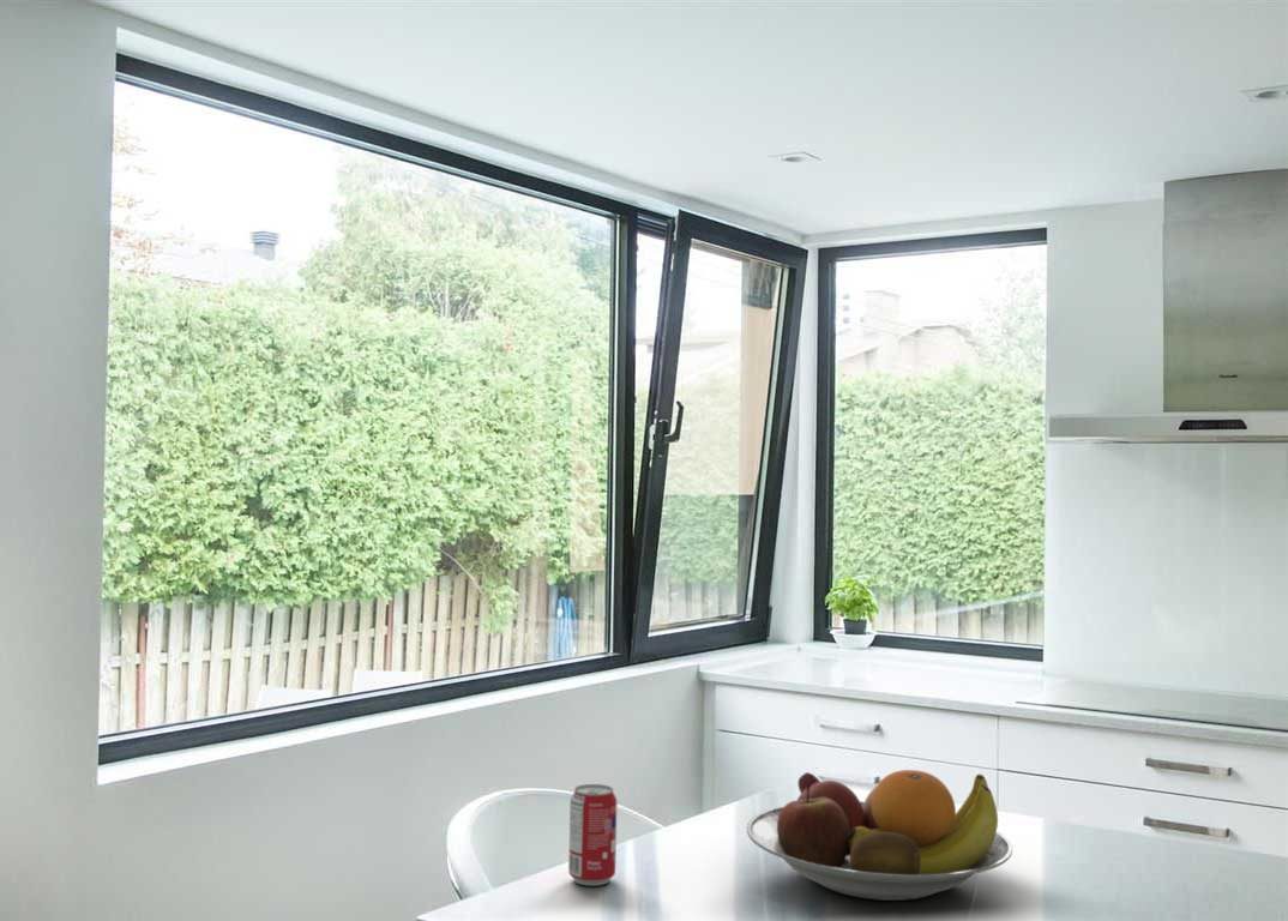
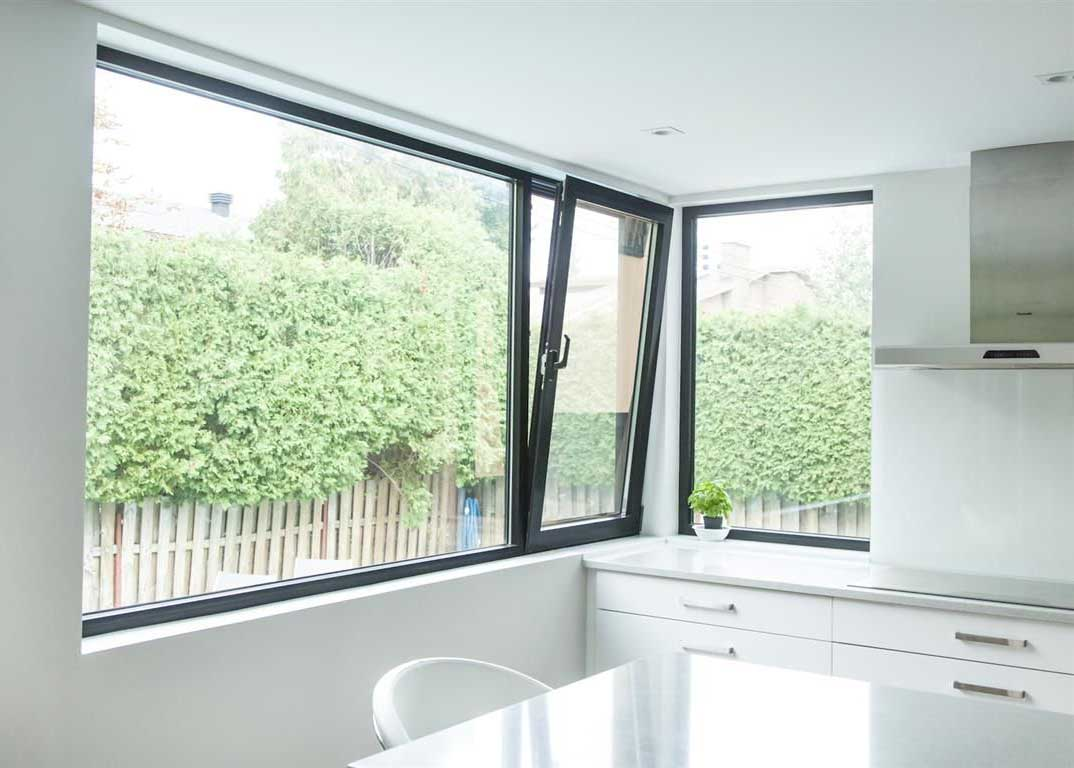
- fruit bowl [746,769,1013,902]
- beverage can [567,783,619,886]
